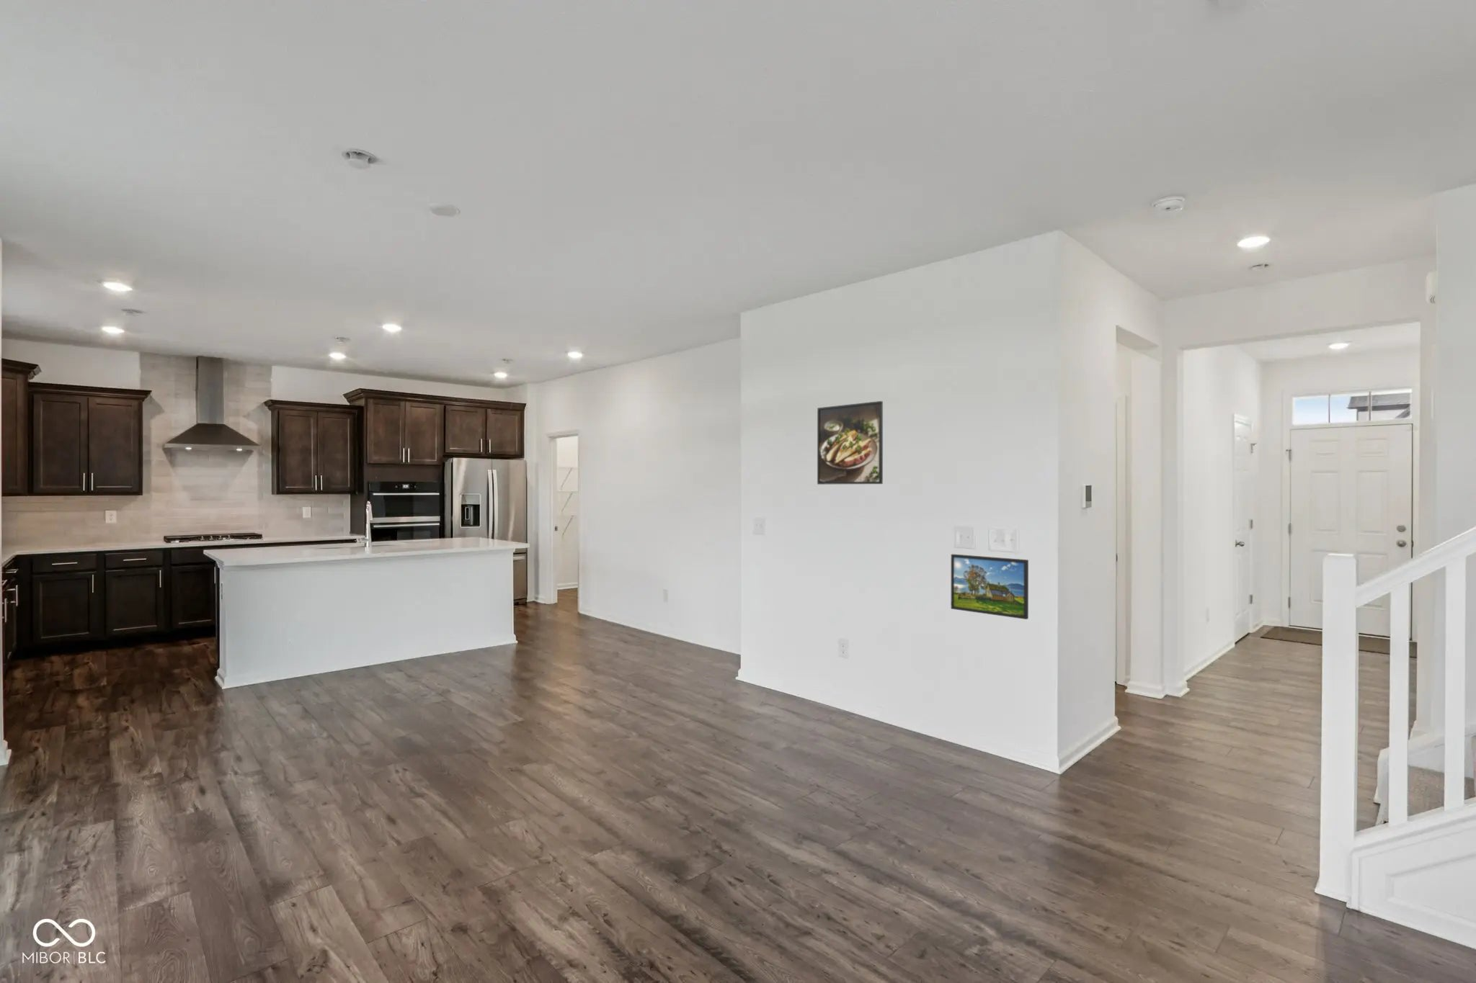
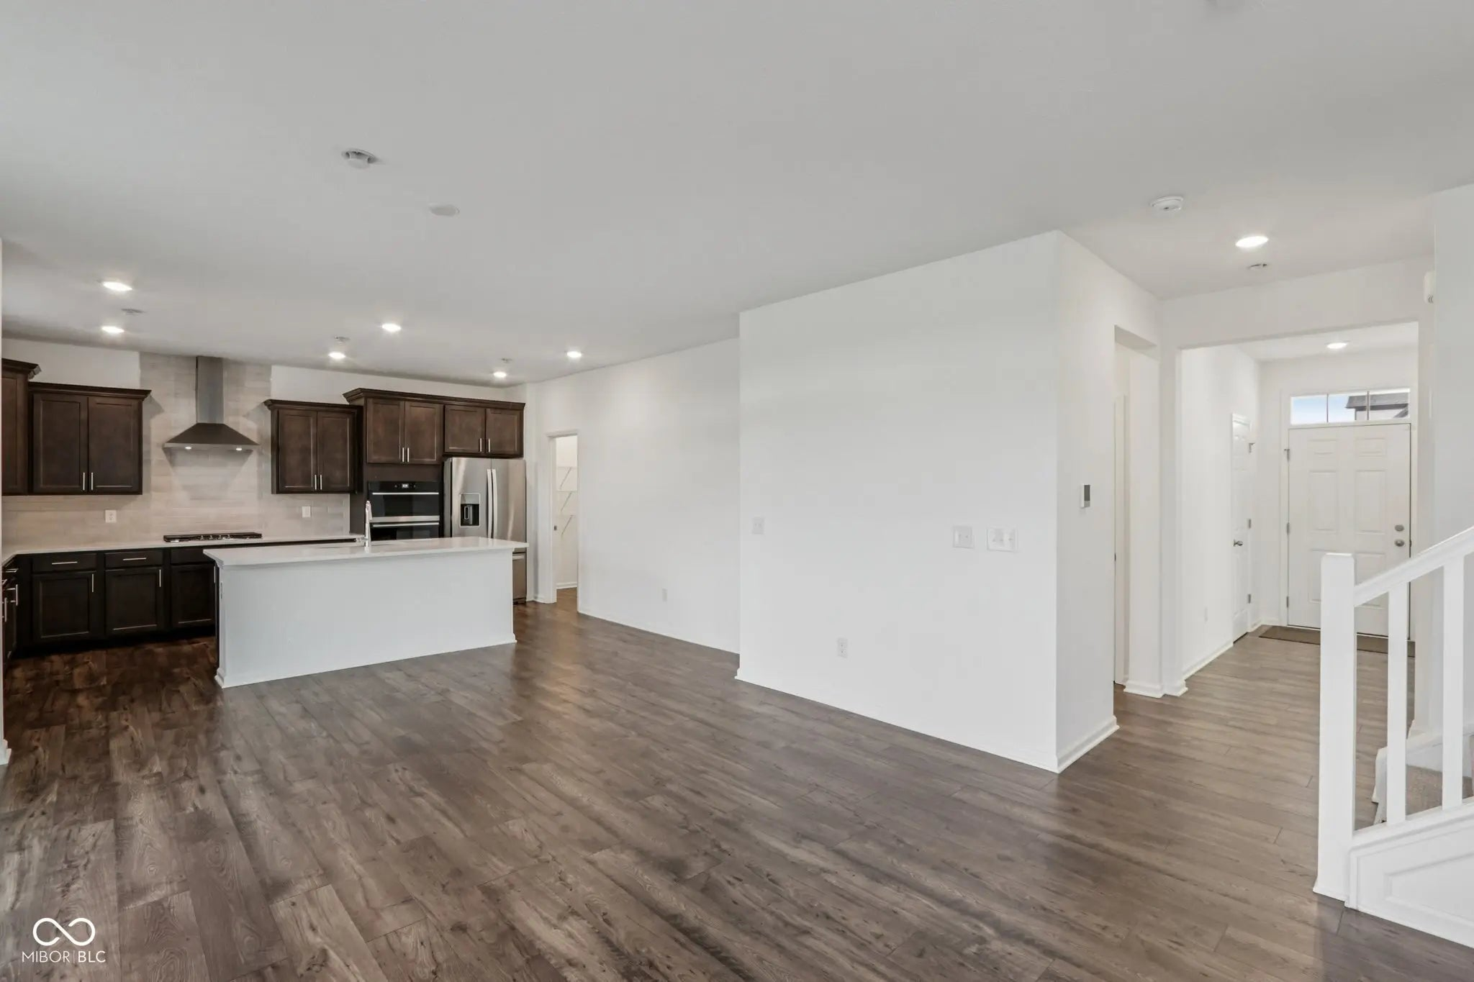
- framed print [816,400,883,485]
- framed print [950,553,1029,620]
